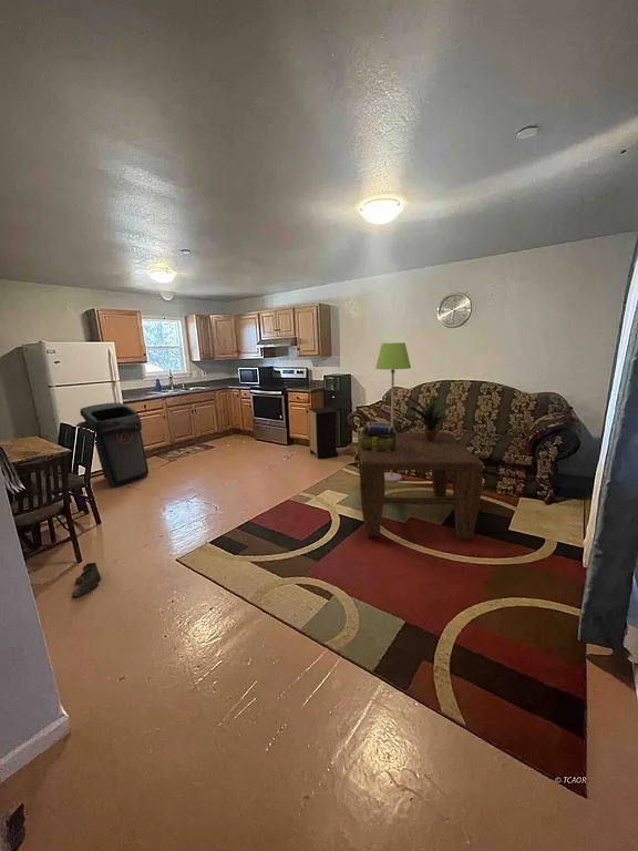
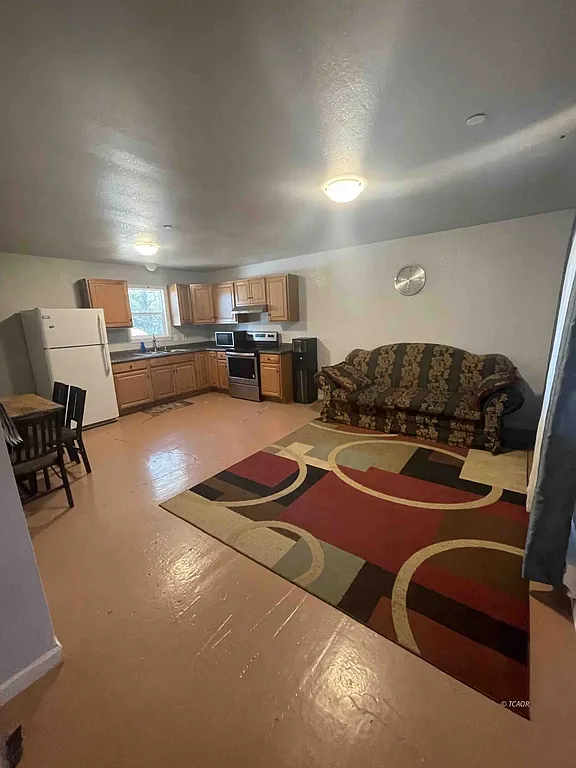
- potted plant [401,393,454,442]
- coffee table [357,432,485,540]
- boots [71,562,102,598]
- trash can [75,401,150,489]
- stack of books [359,421,398,452]
- floor lamp [374,341,412,483]
- nightstand [307,407,339,460]
